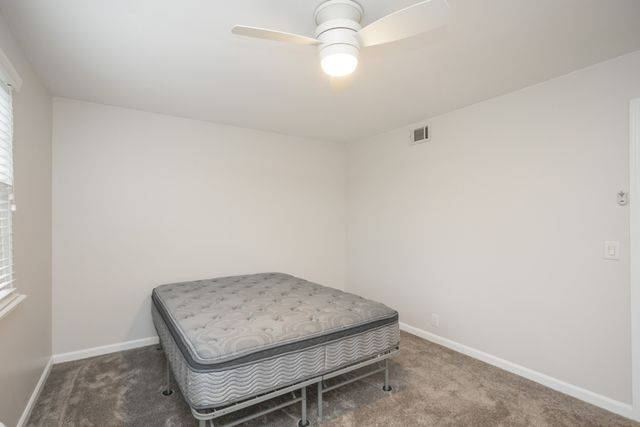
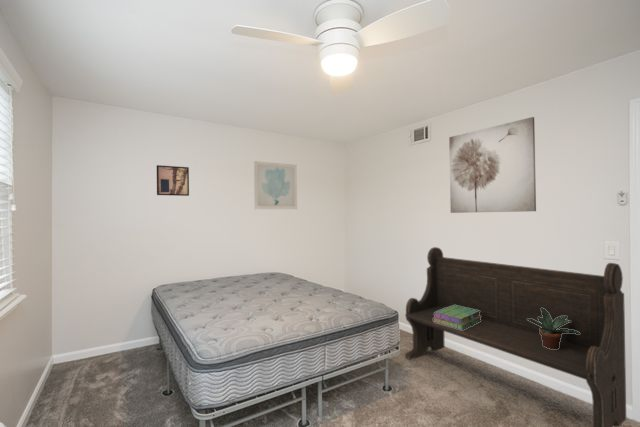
+ stack of books [433,305,481,330]
+ wall art [253,160,298,210]
+ wall art [156,164,190,197]
+ potted plant [527,308,580,349]
+ wall art [448,116,537,214]
+ bench [404,246,627,427]
